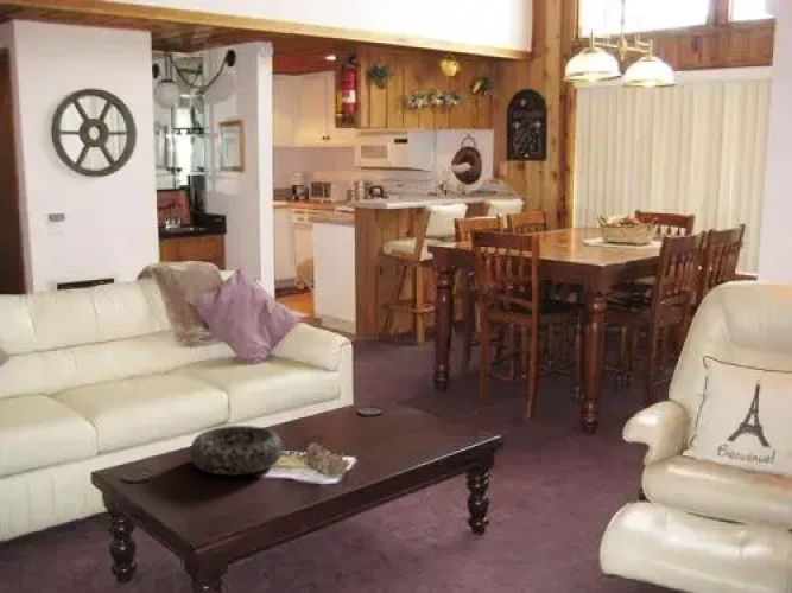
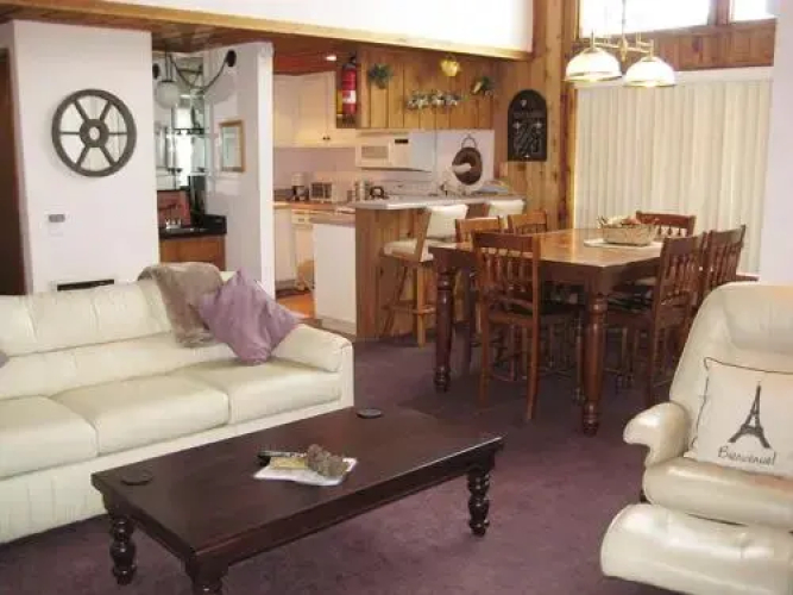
- decorative bowl [189,425,284,476]
